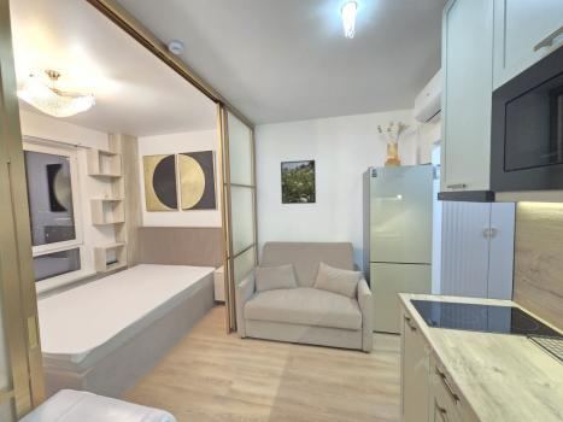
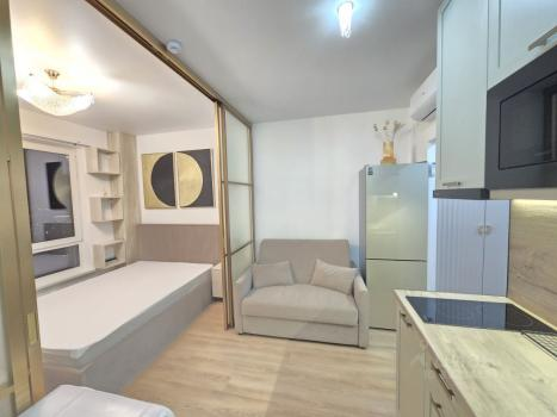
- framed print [280,159,317,205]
